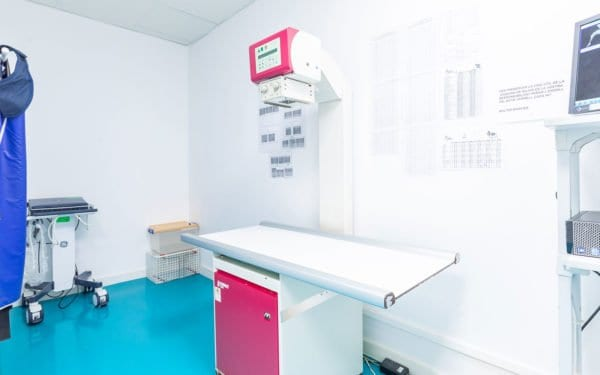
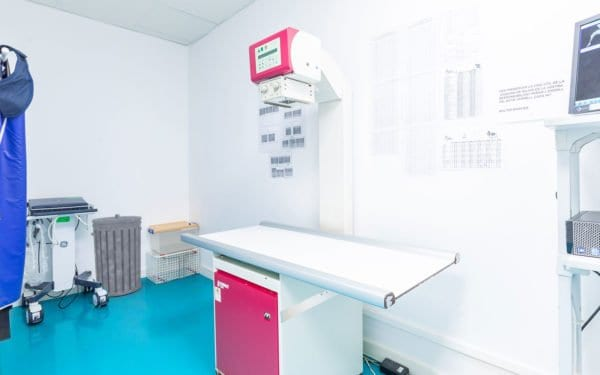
+ trash can [90,213,143,298]
